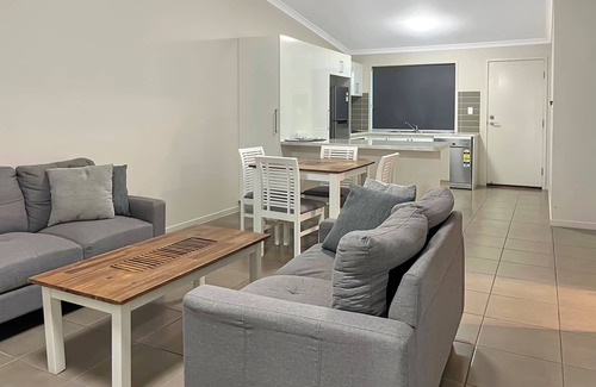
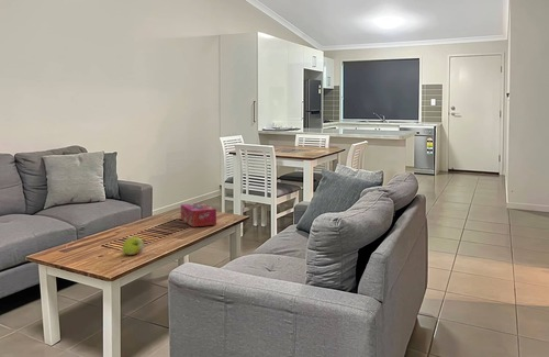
+ tissue box [180,202,217,227]
+ fruit [121,235,145,256]
